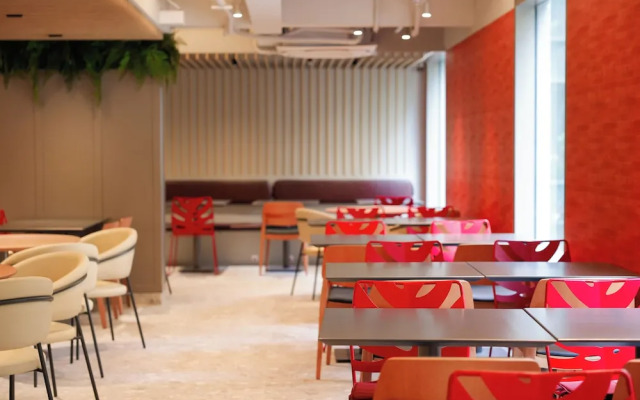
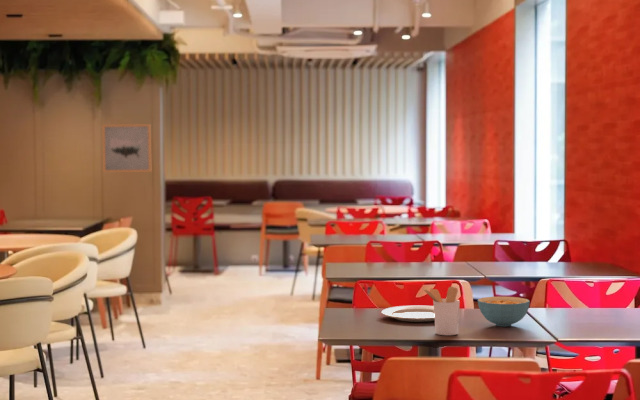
+ utensil holder [421,286,461,336]
+ cereal bowl [477,296,531,327]
+ chinaware [381,305,435,323]
+ wall art [102,123,153,173]
